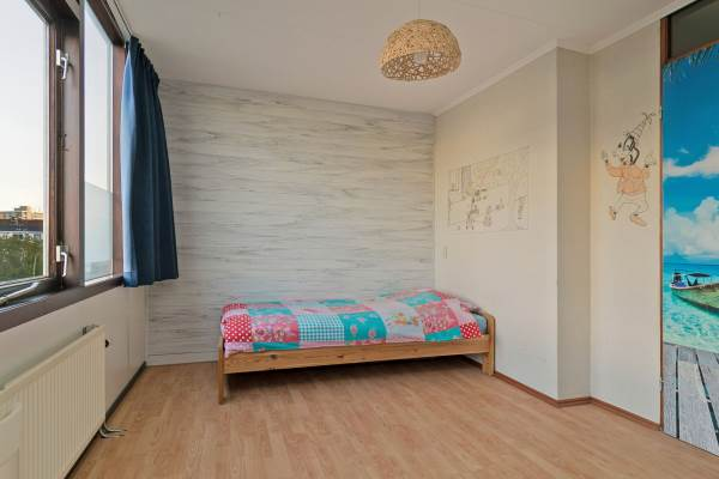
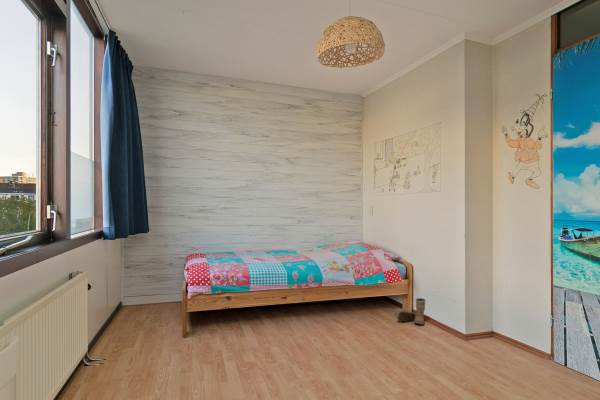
+ boots [394,297,427,326]
